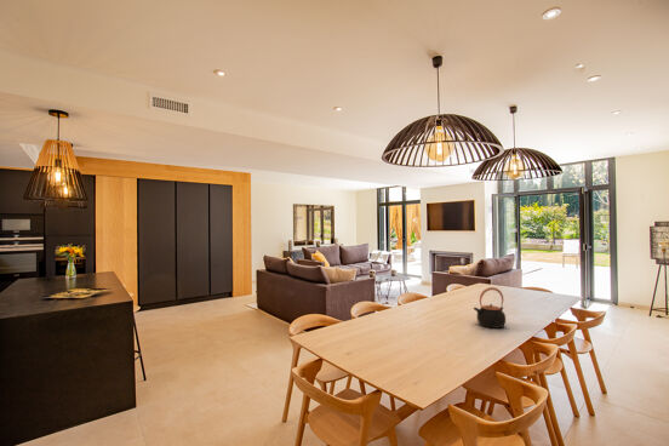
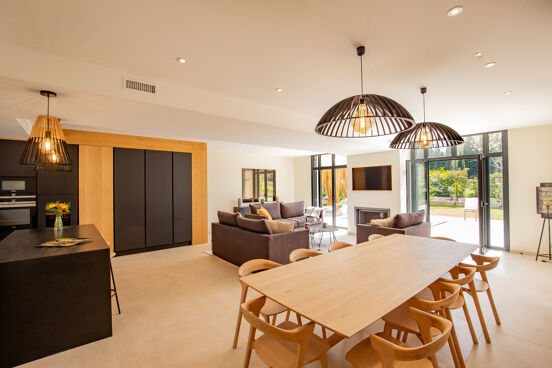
- teapot [473,286,507,330]
